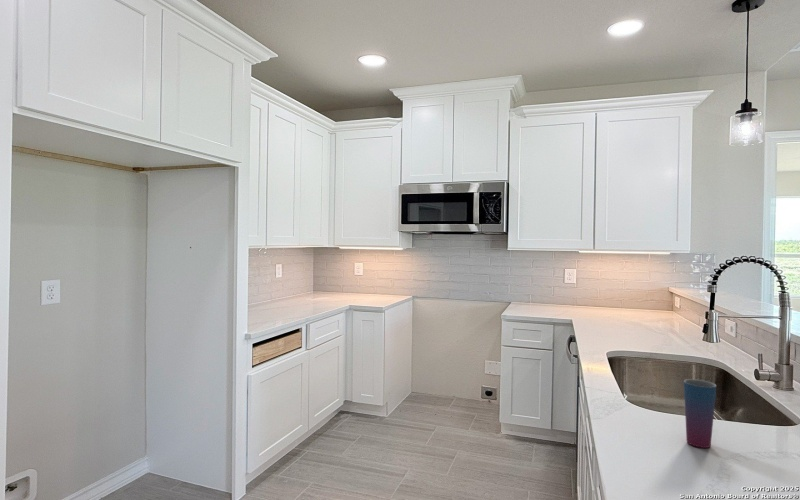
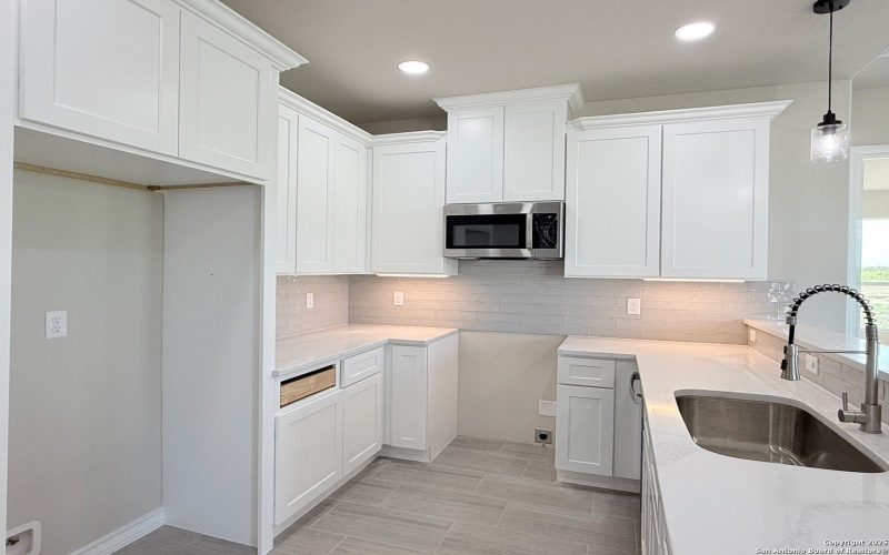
- cup [683,378,717,449]
